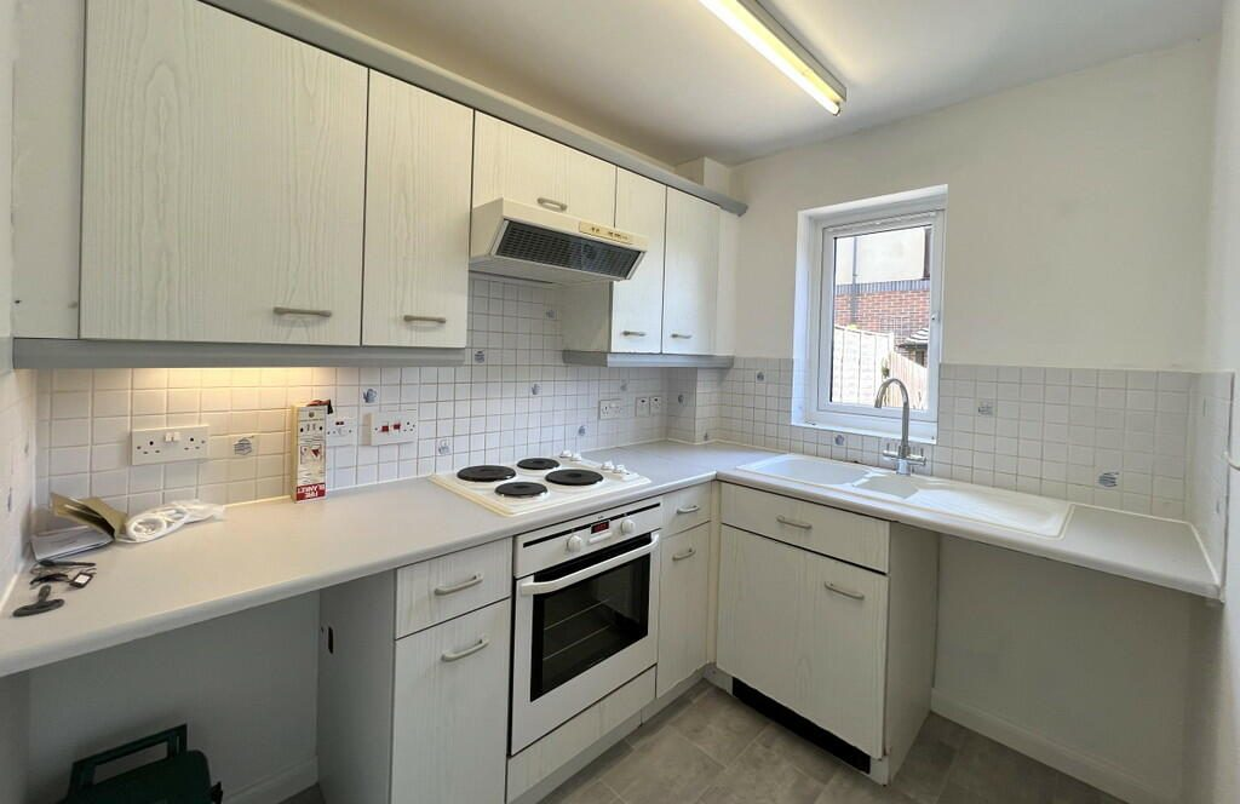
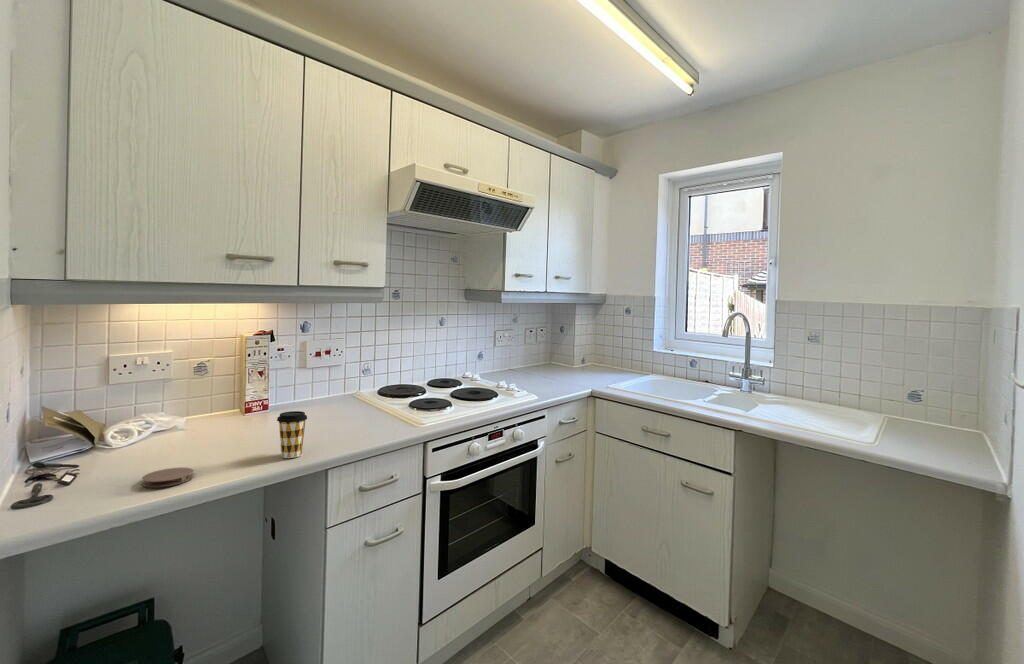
+ coaster [141,466,195,488]
+ coffee cup [276,410,308,459]
